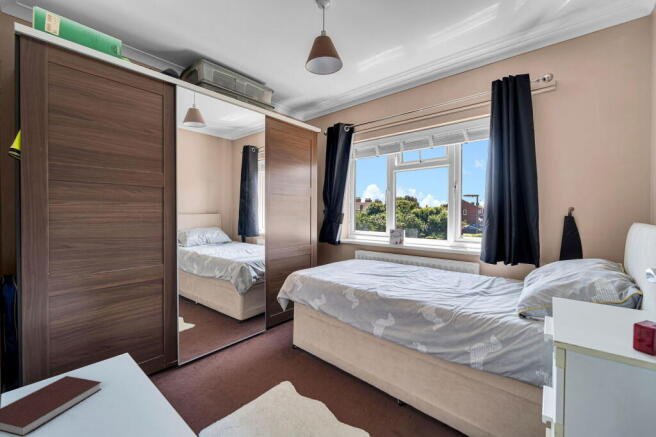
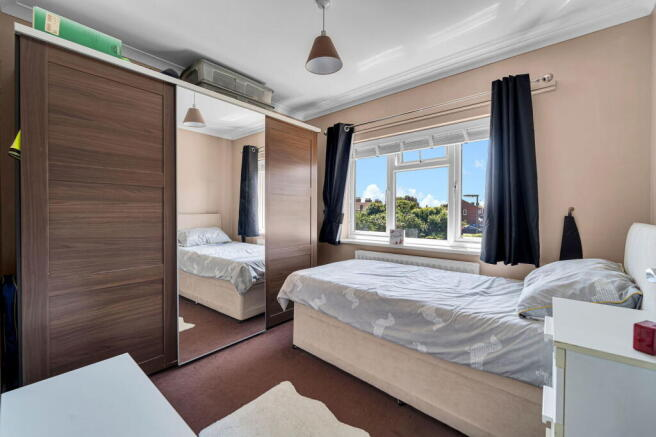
- notebook [0,375,102,437]
